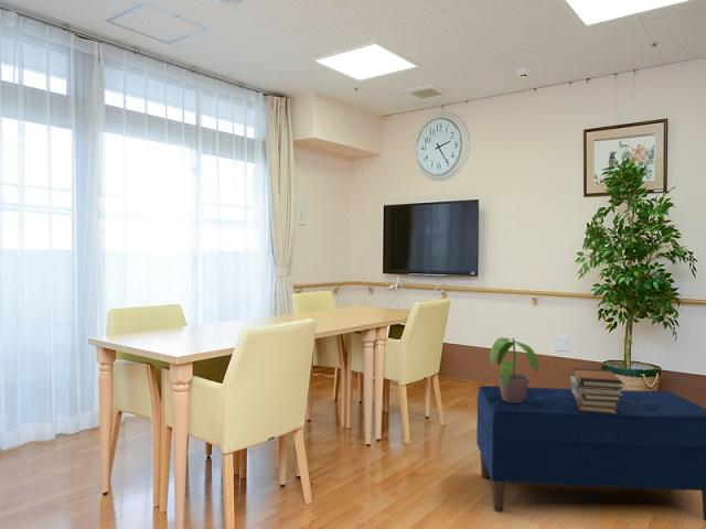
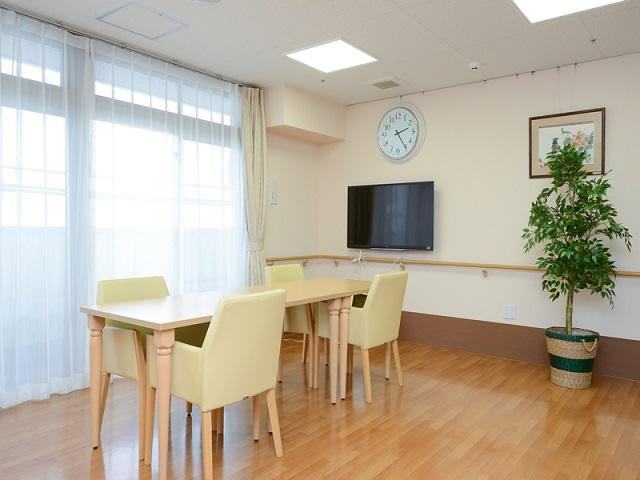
- bench [475,385,706,522]
- potted plant [489,336,541,402]
- book stack [569,367,624,413]
